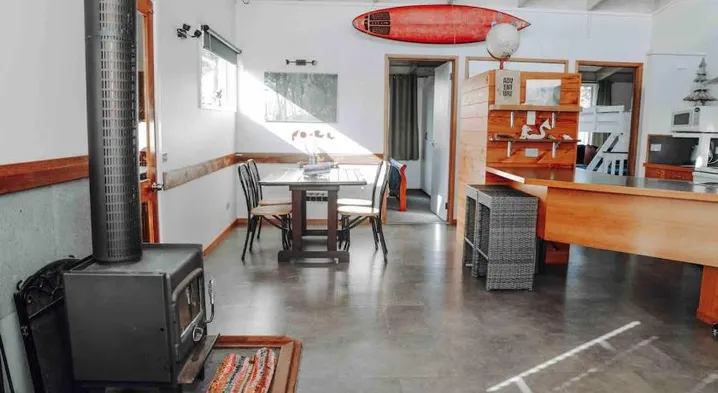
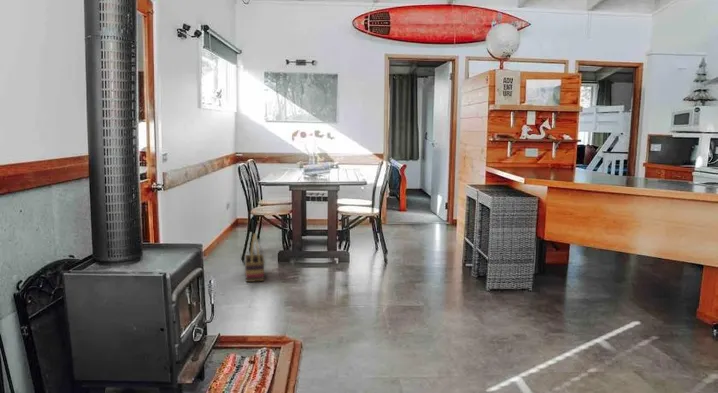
+ basket [244,232,266,283]
